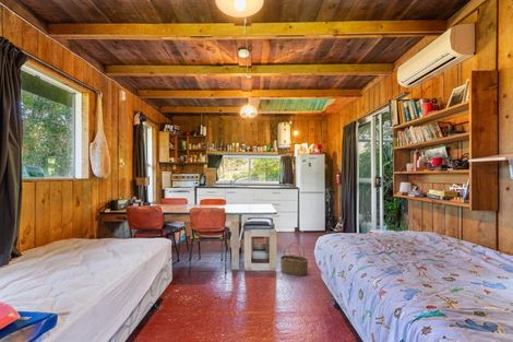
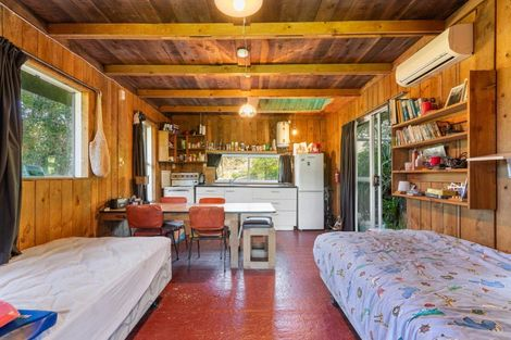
- wicker basket [279,241,309,278]
